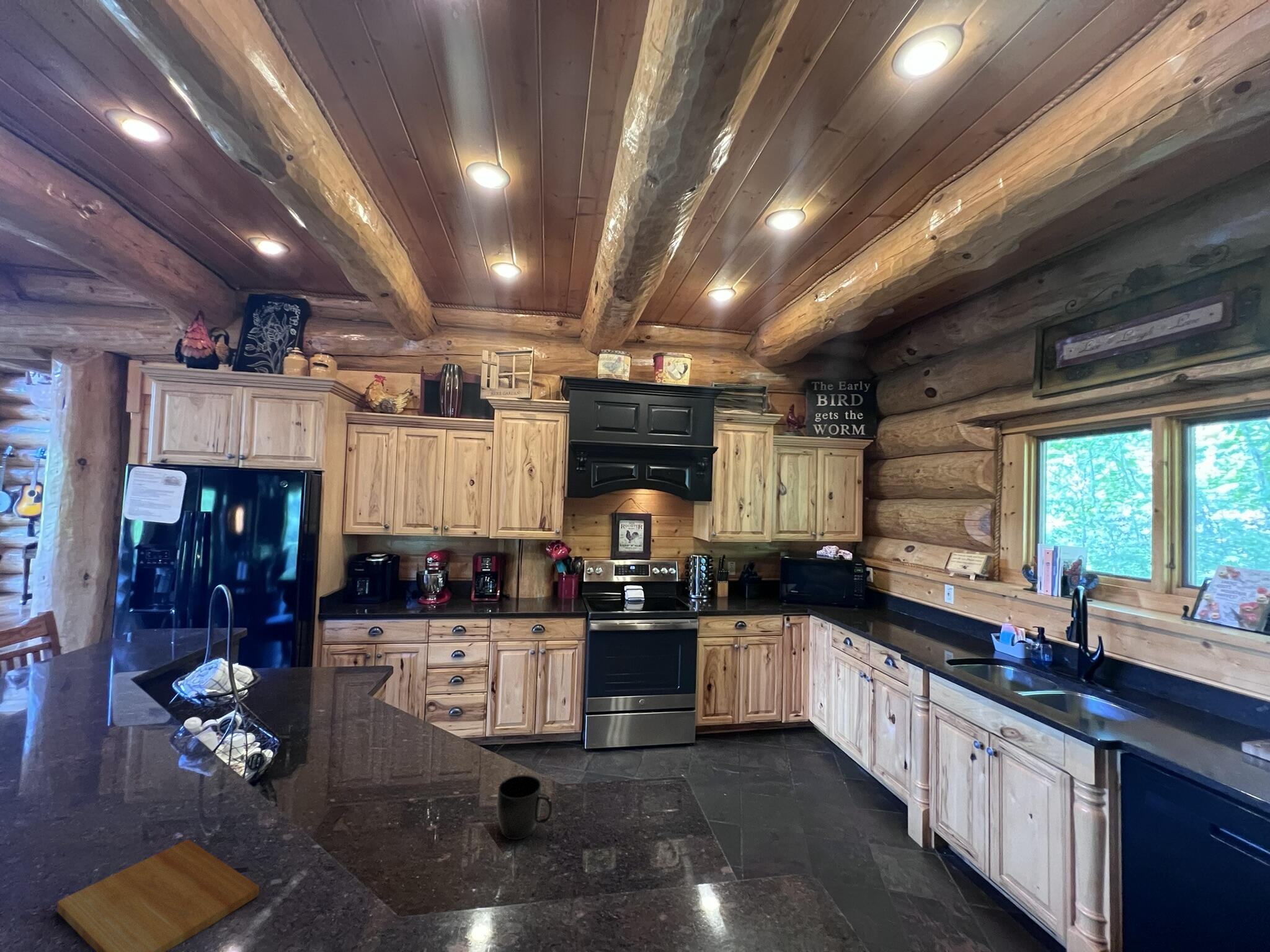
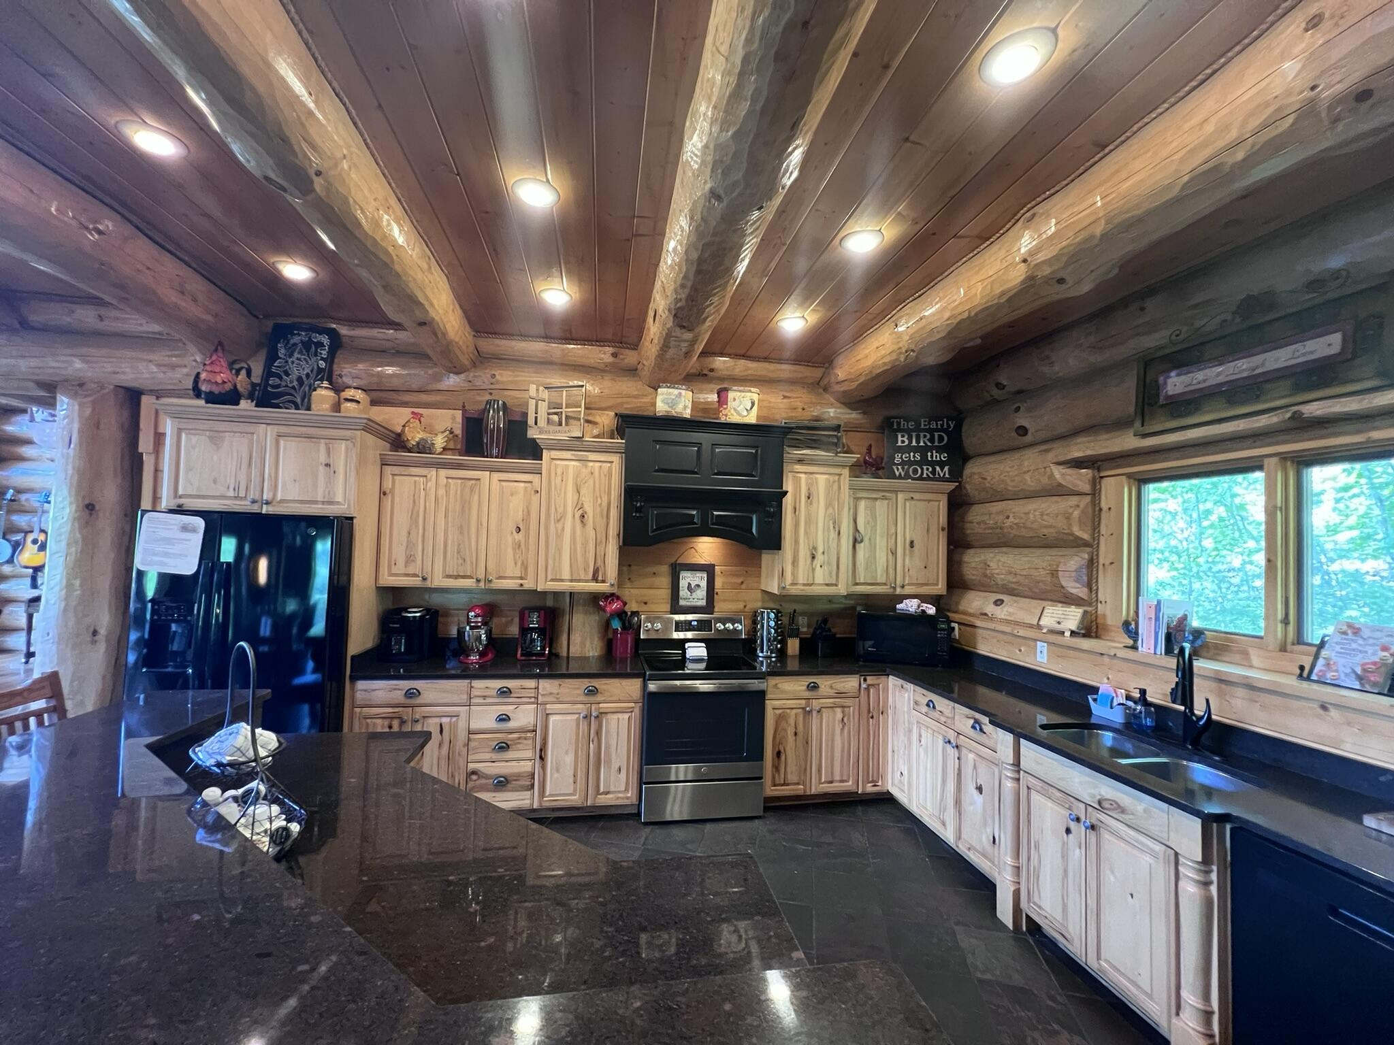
- cutting board [56,839,260,952]
- mug [496,774,554,840]
